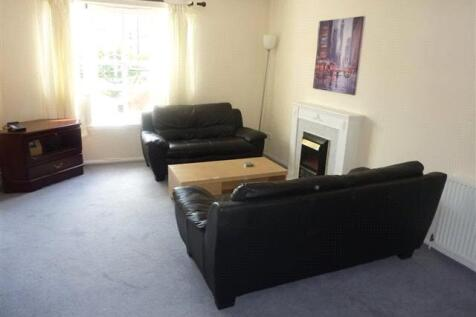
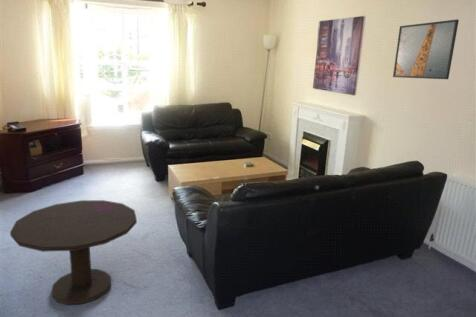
+ side table [9,199,138,305]
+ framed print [392,18,460,80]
